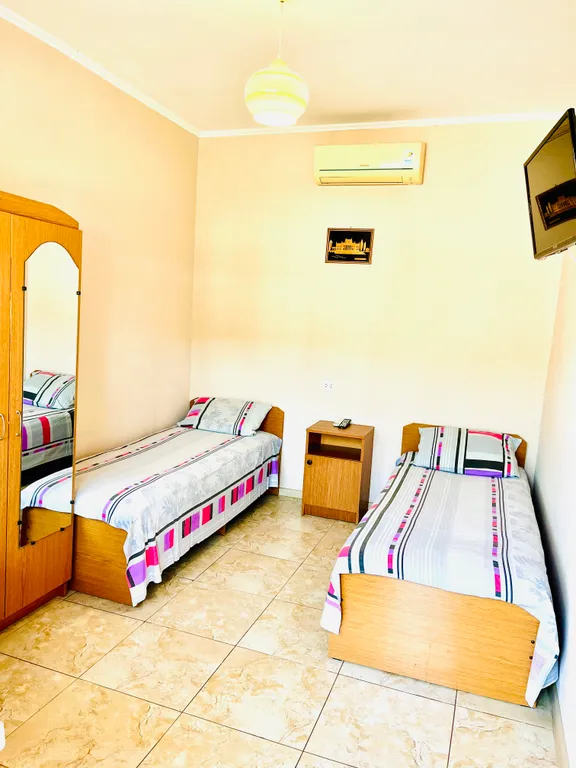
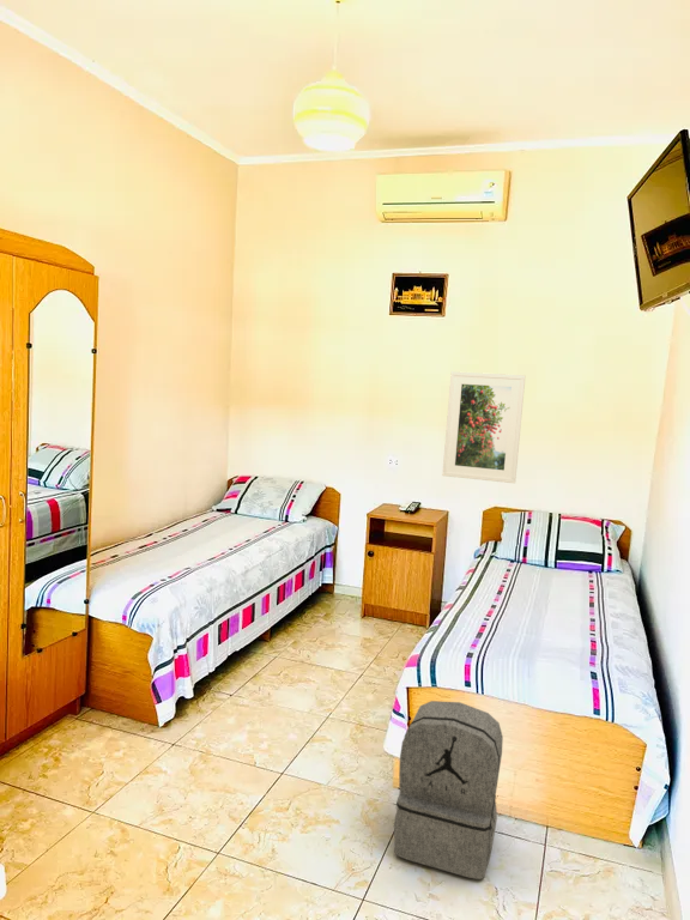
+ backpack [393,700,504,880]
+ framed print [441,370,526,484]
